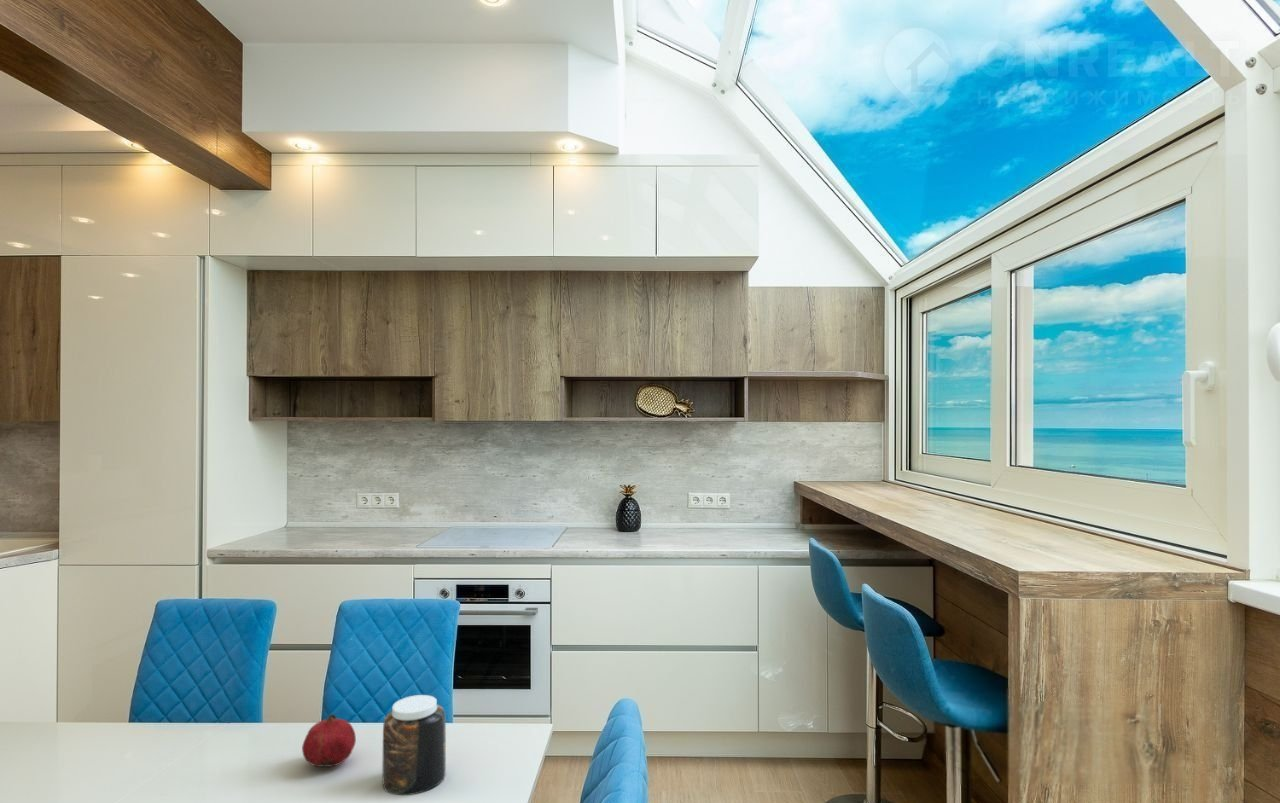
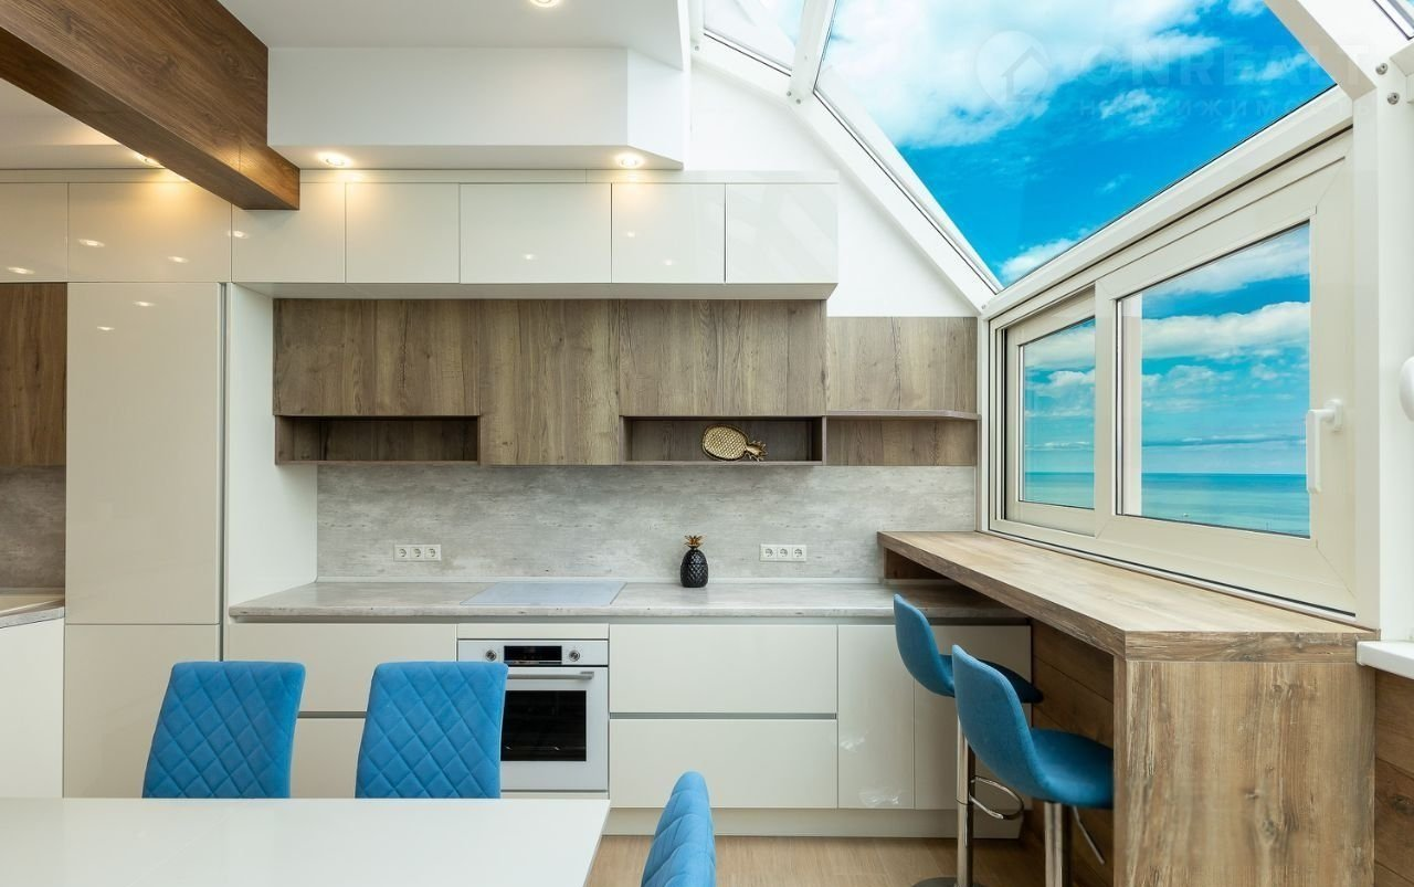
- jar [381,694,447,796]
- fruit [301,713,357,768]
